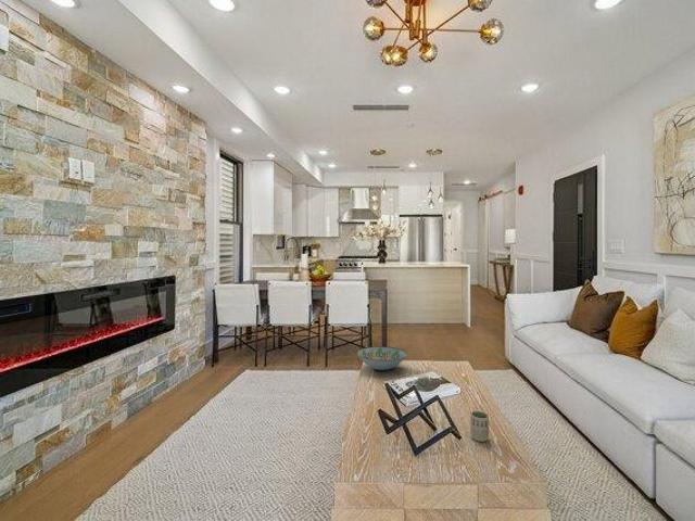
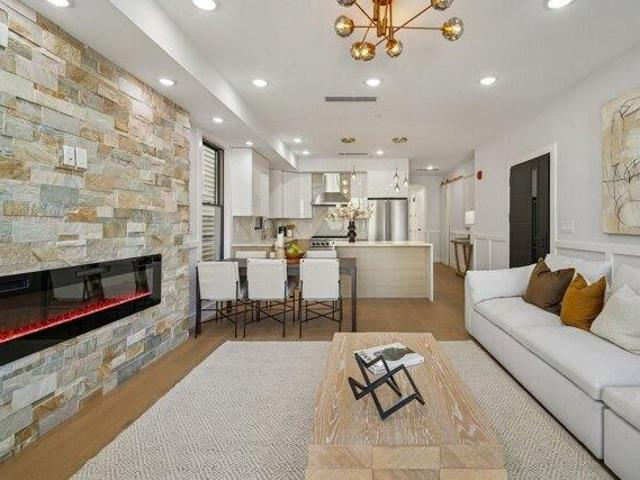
- decorative bowl [356,345,407,371]
- cup [469,410,490,443]
